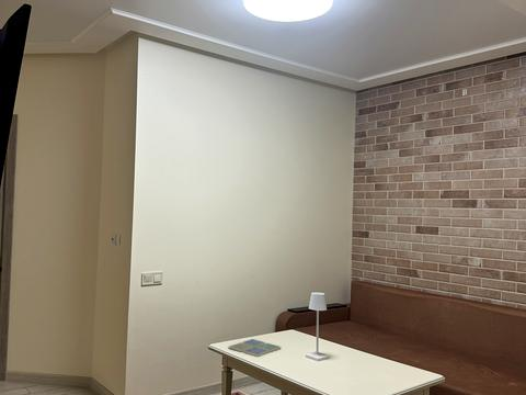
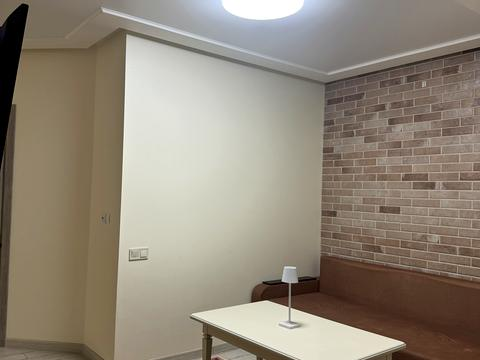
- drink coaster [227,338,282,358]
